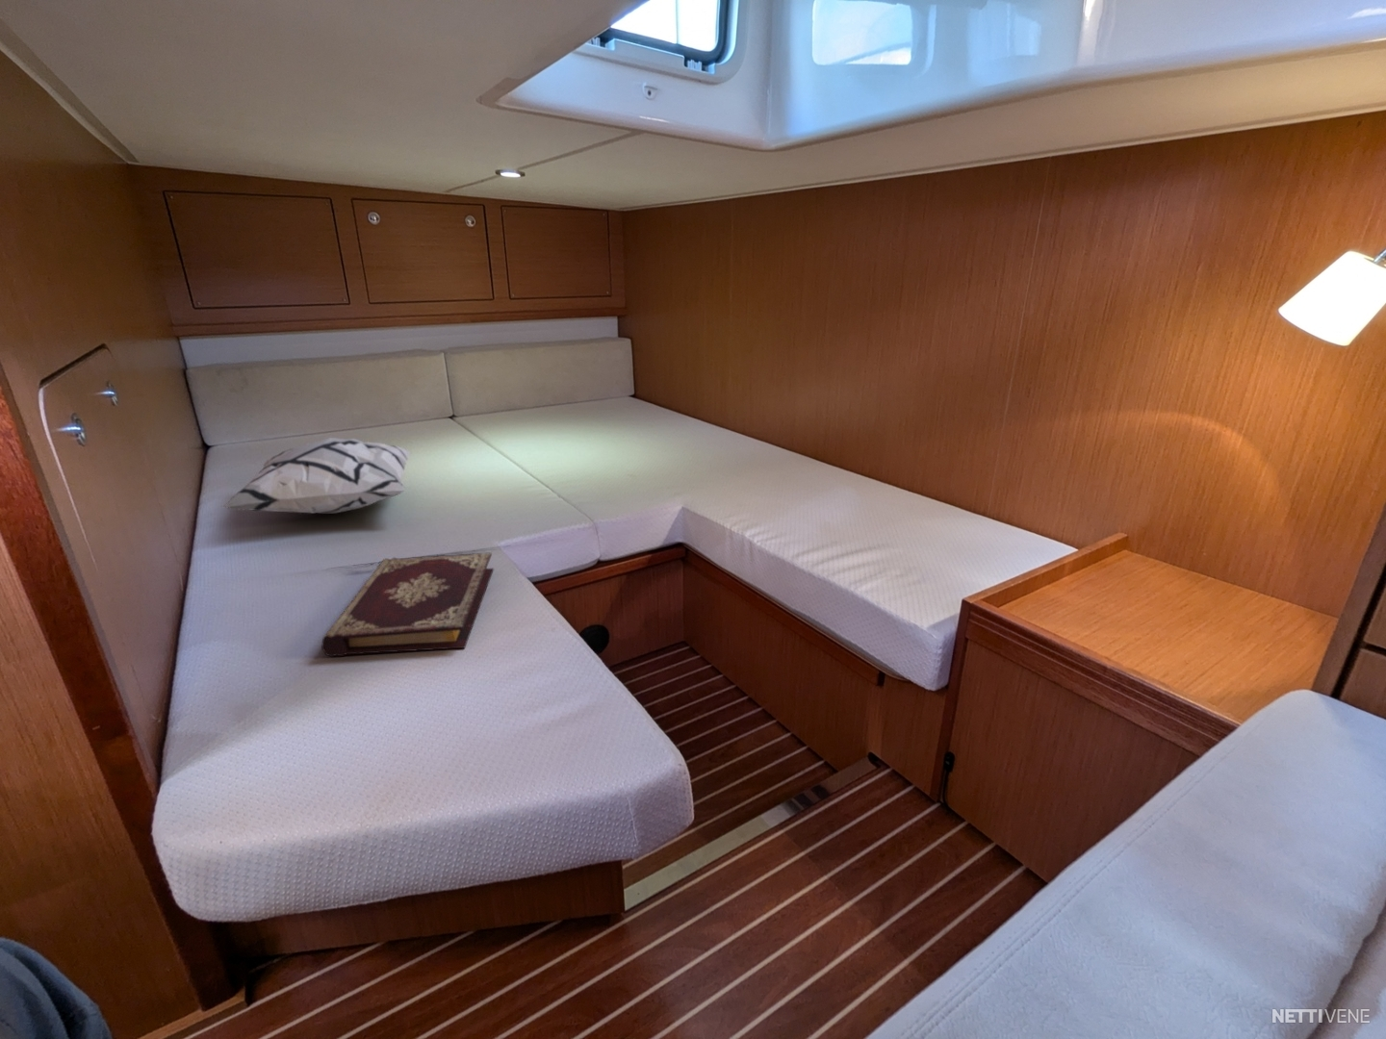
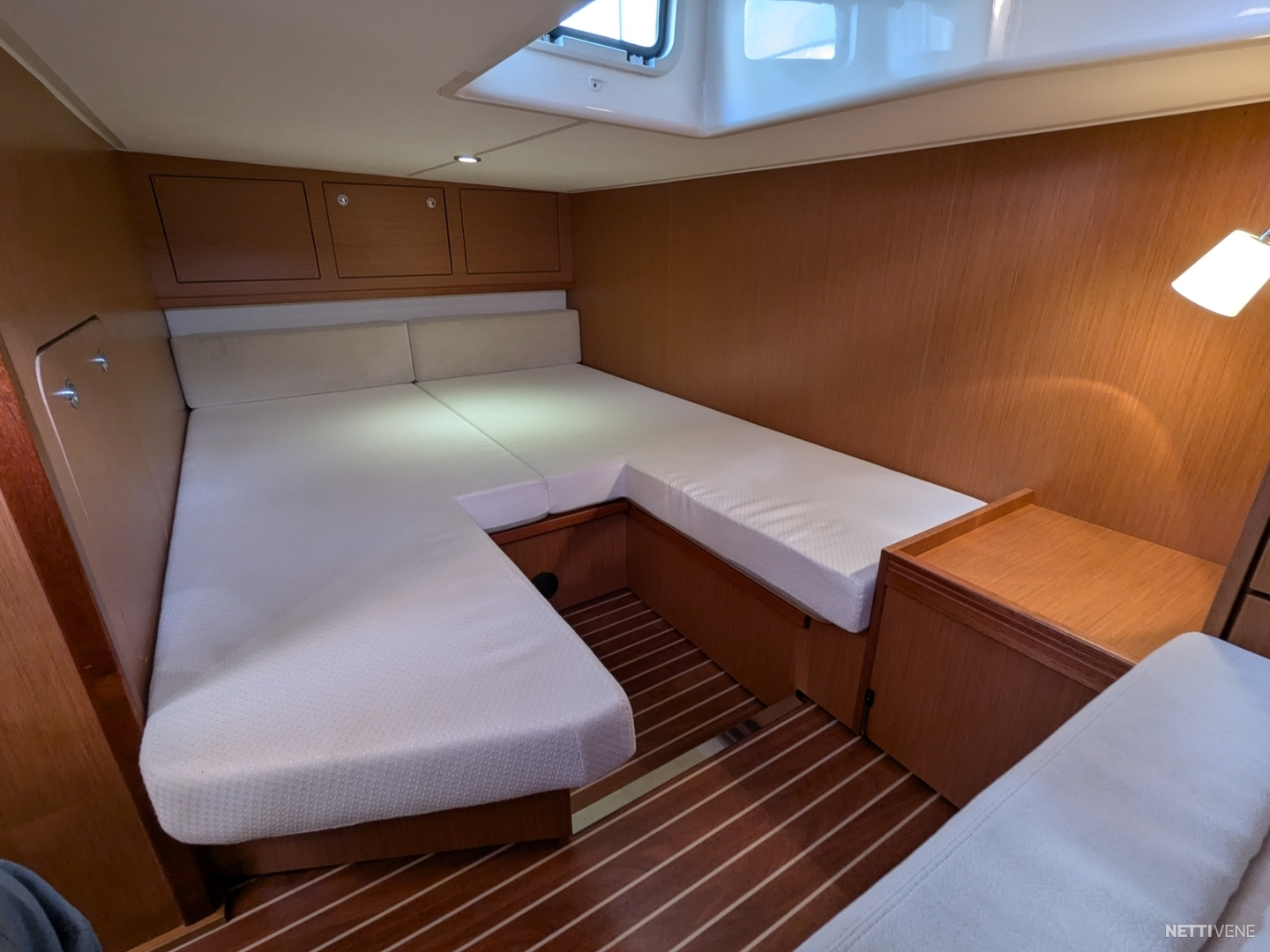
- decorative pillow [220,437,411,514]
- book [321,551,494,658]
